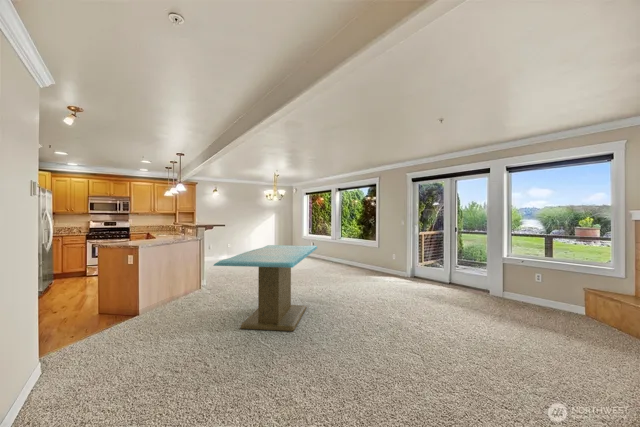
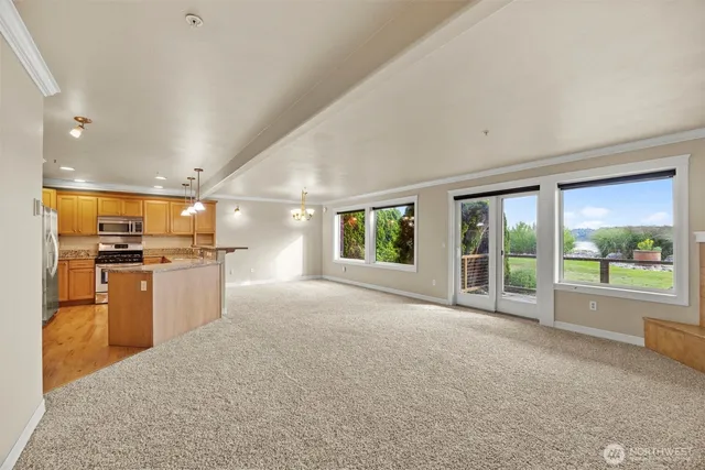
- dining table [212,244,318,332]
